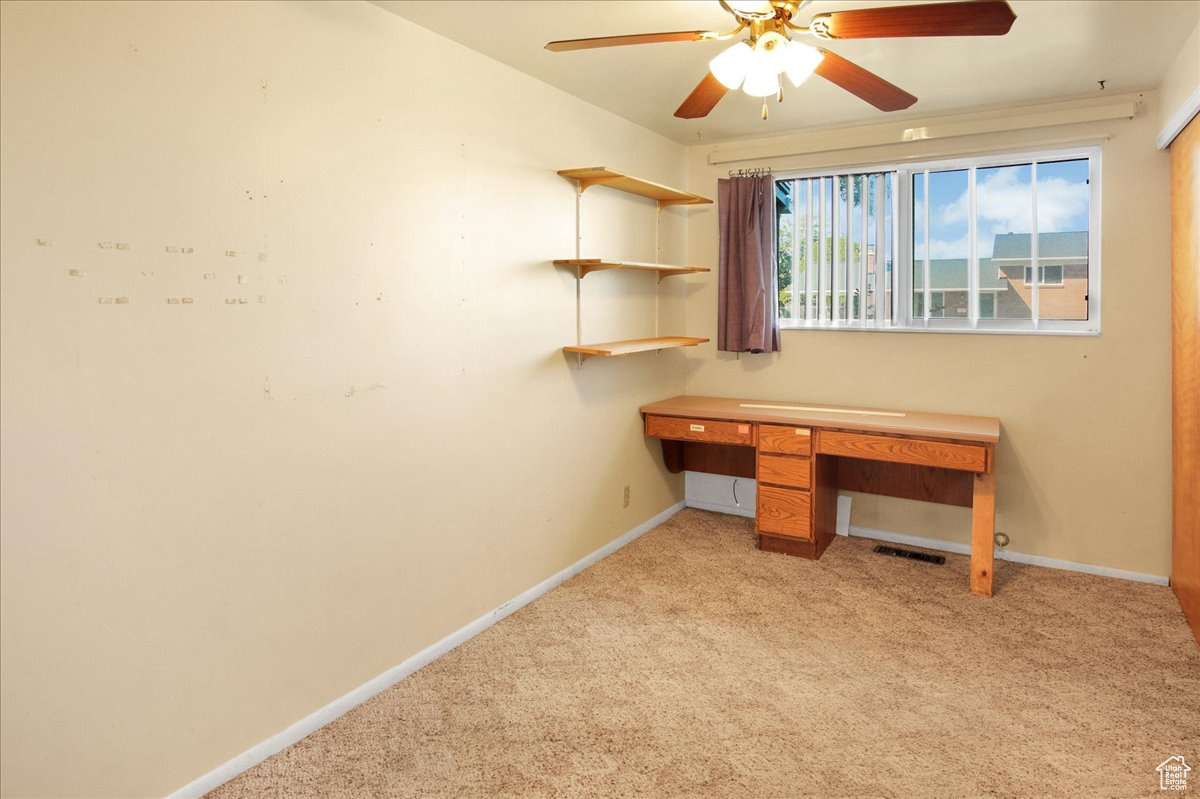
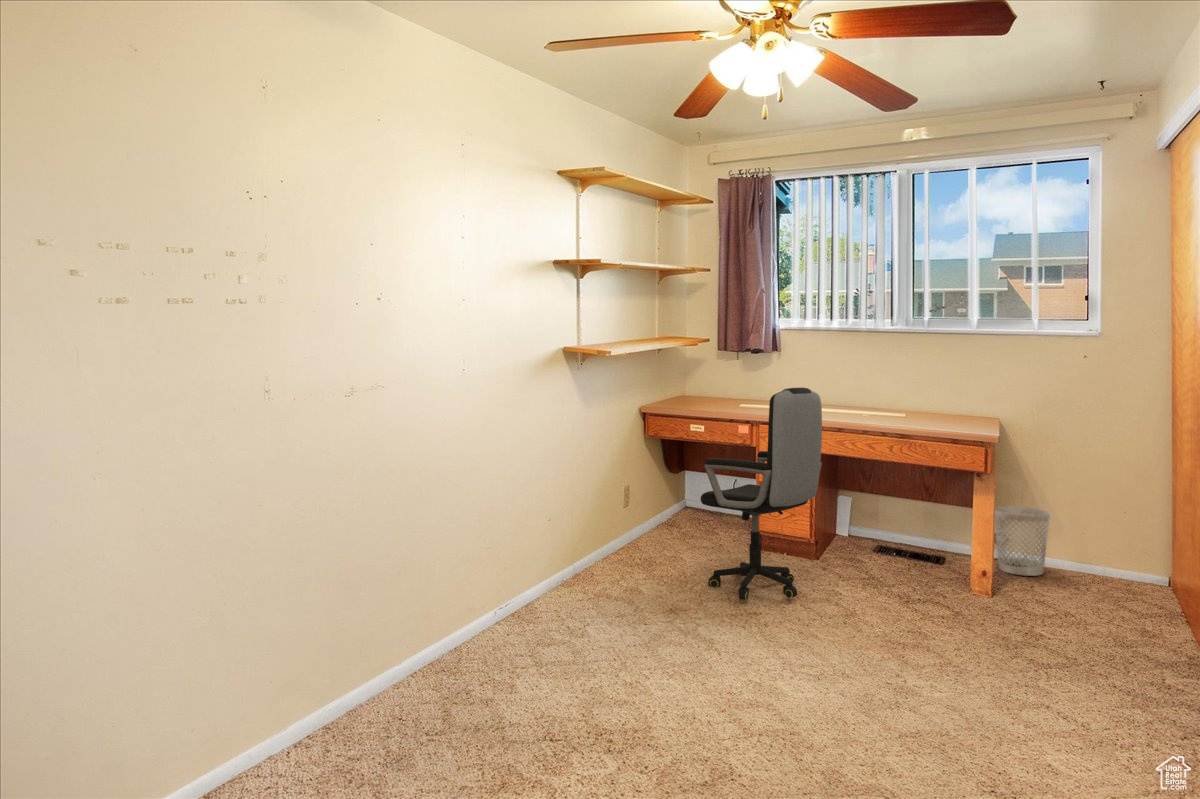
+ wastebasket [994,506,1051,577]
+ office chair [700,387,823,601]
